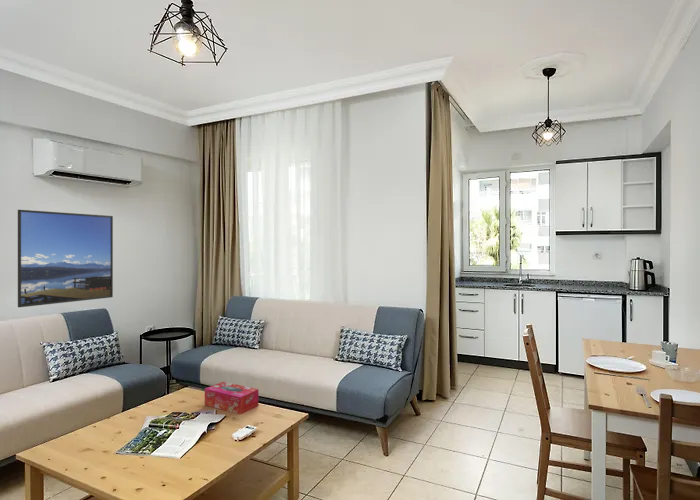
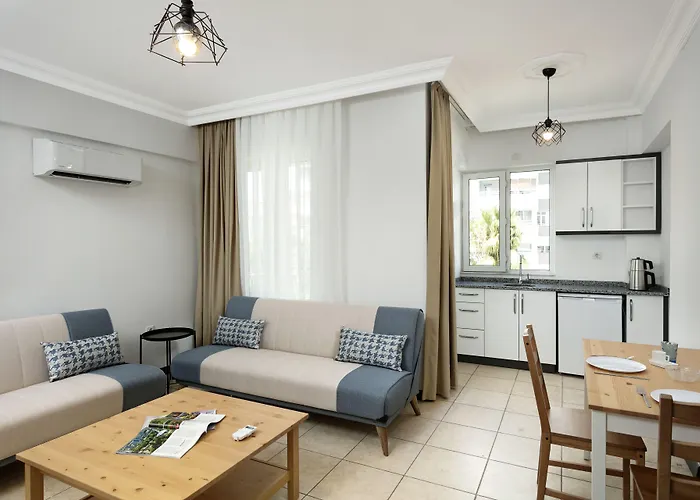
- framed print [17,209,114,308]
- tissue box [204,381,260,415]
